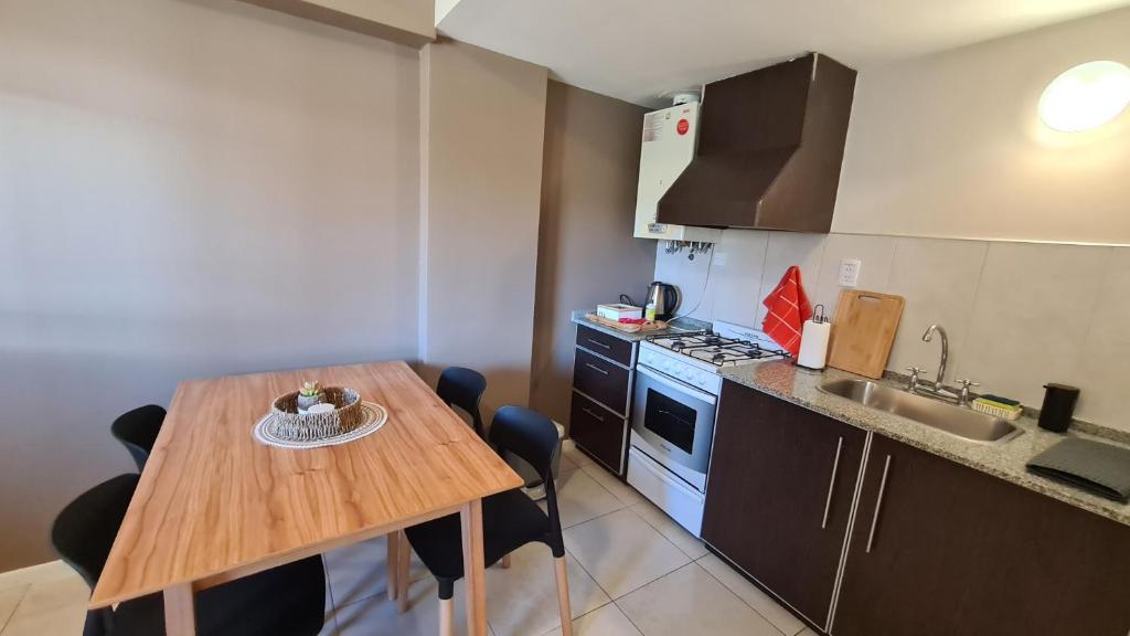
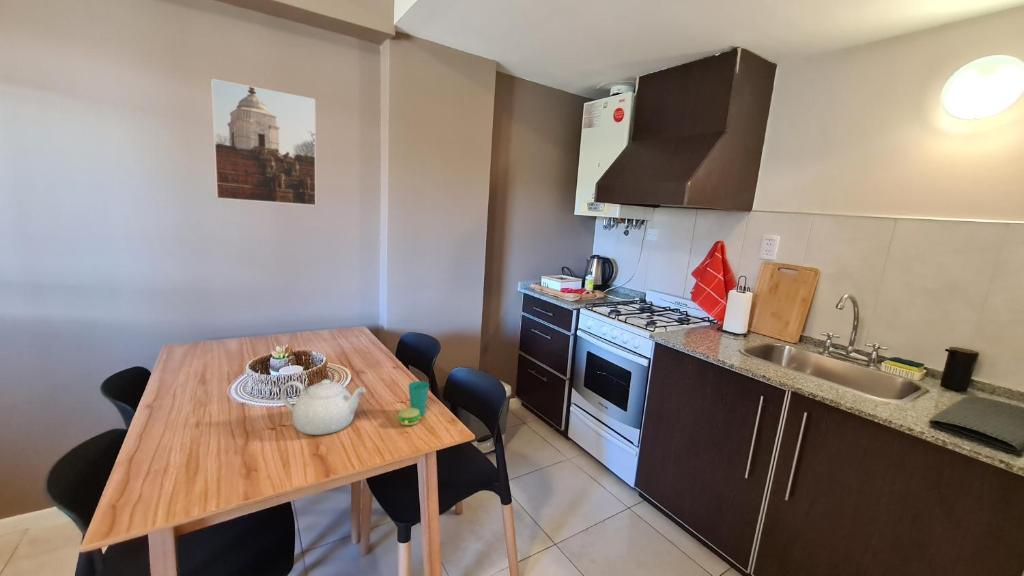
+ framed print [210,78,317,207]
+ teapot [279,378,367,436]
+ cup [397,380,430,426]
